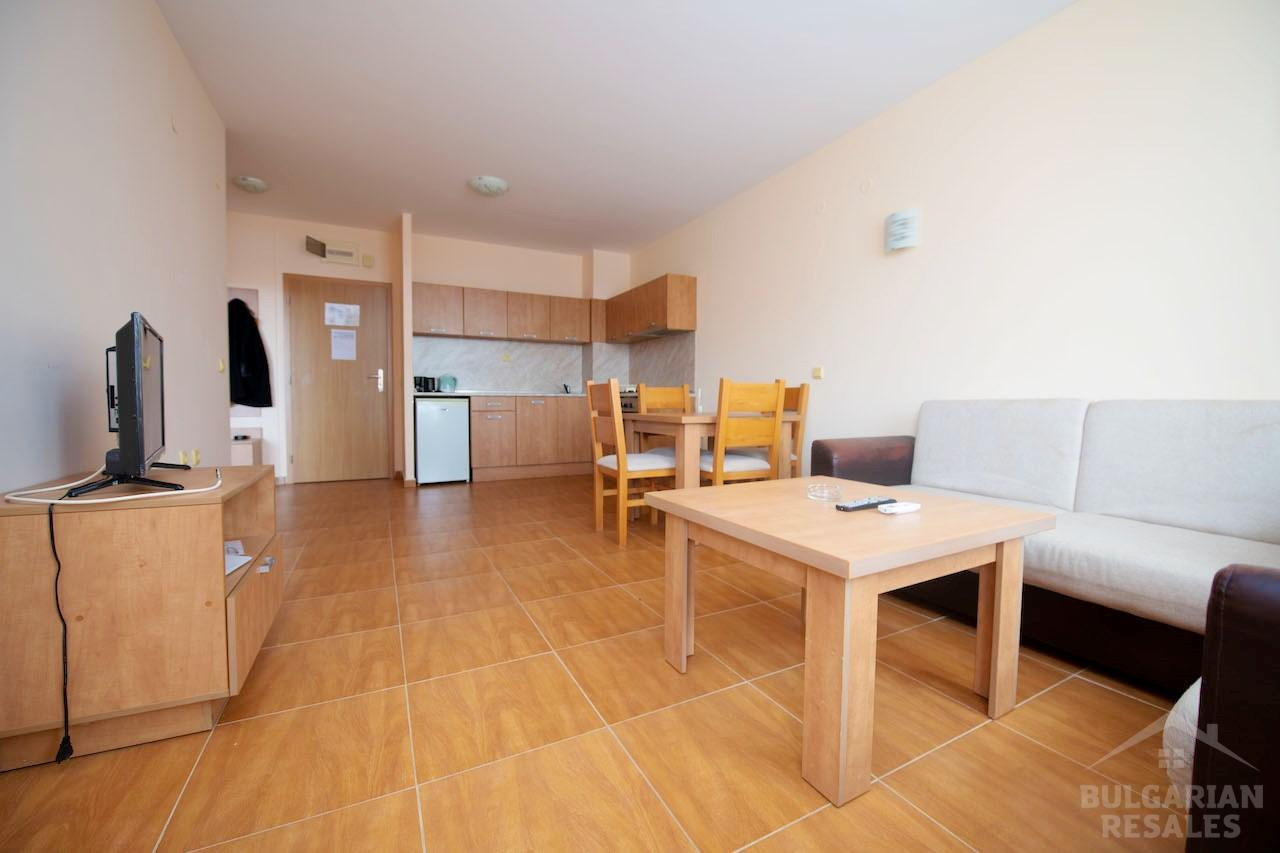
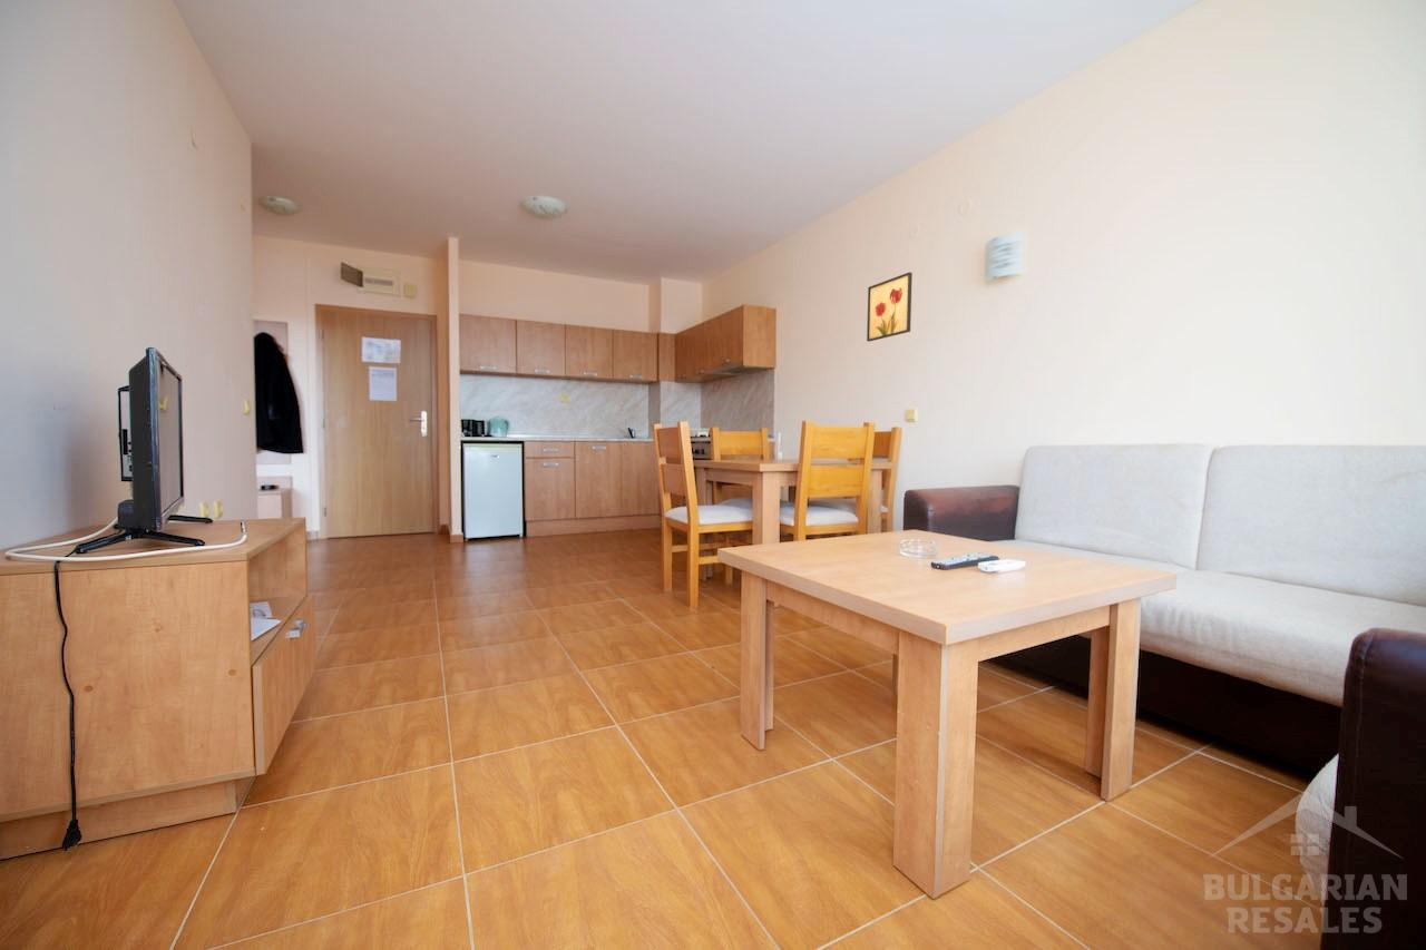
+ wall art [866,272,914,343]
